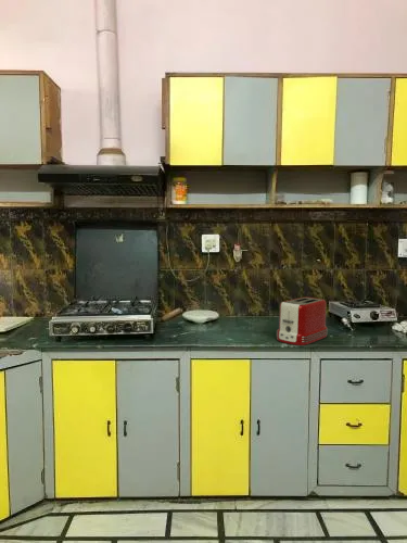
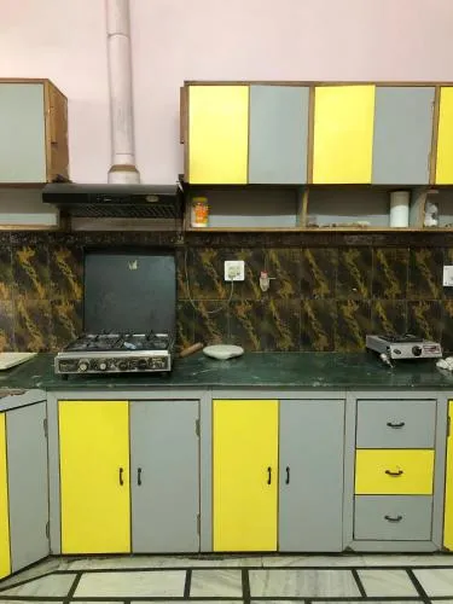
- toaster [276,296,329,346]
